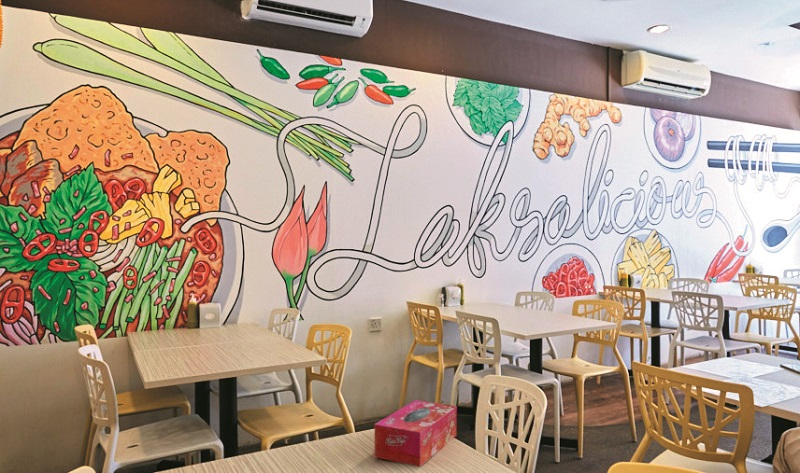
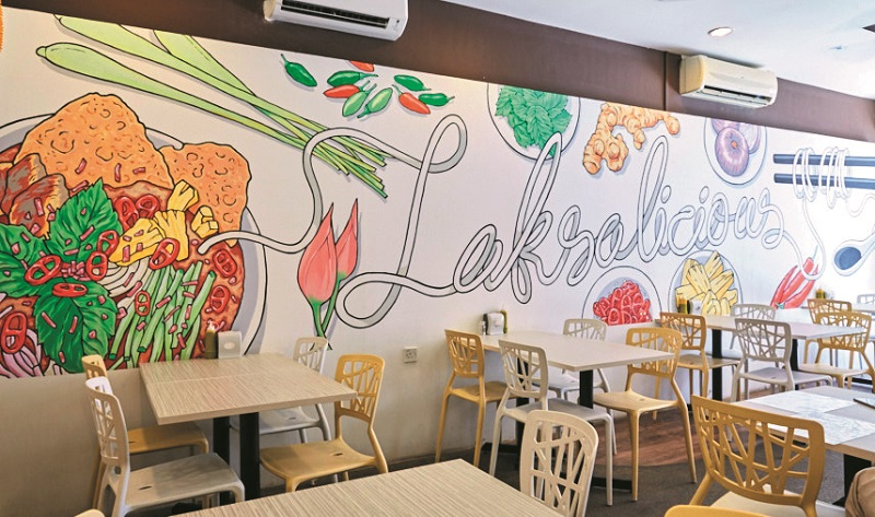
- tissue box [373,399,458,468]
